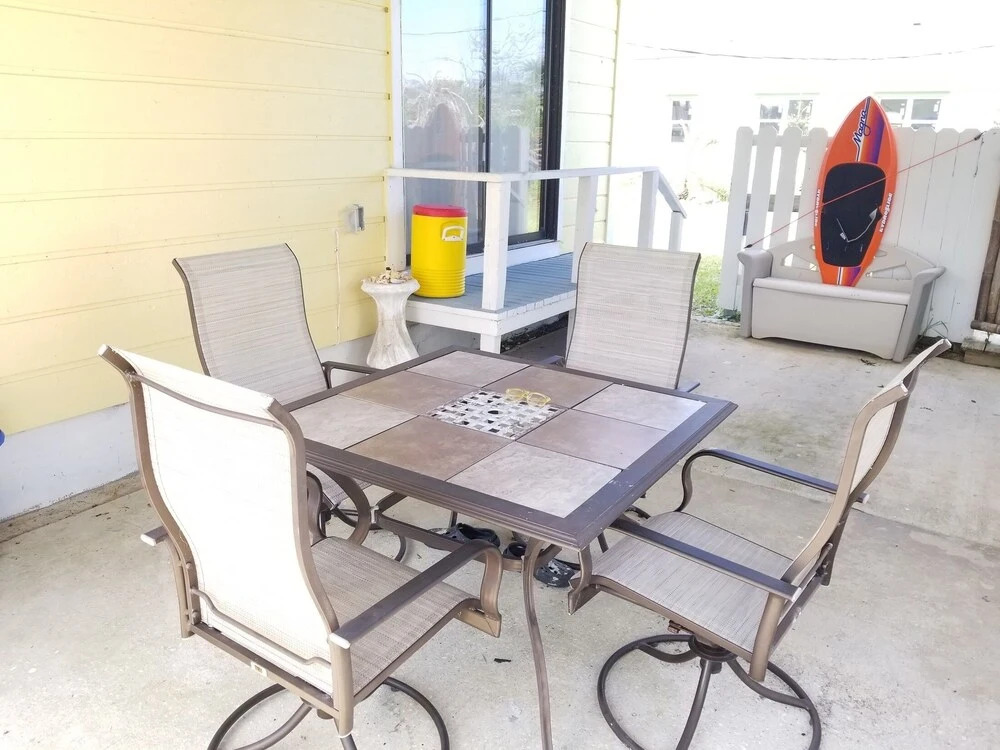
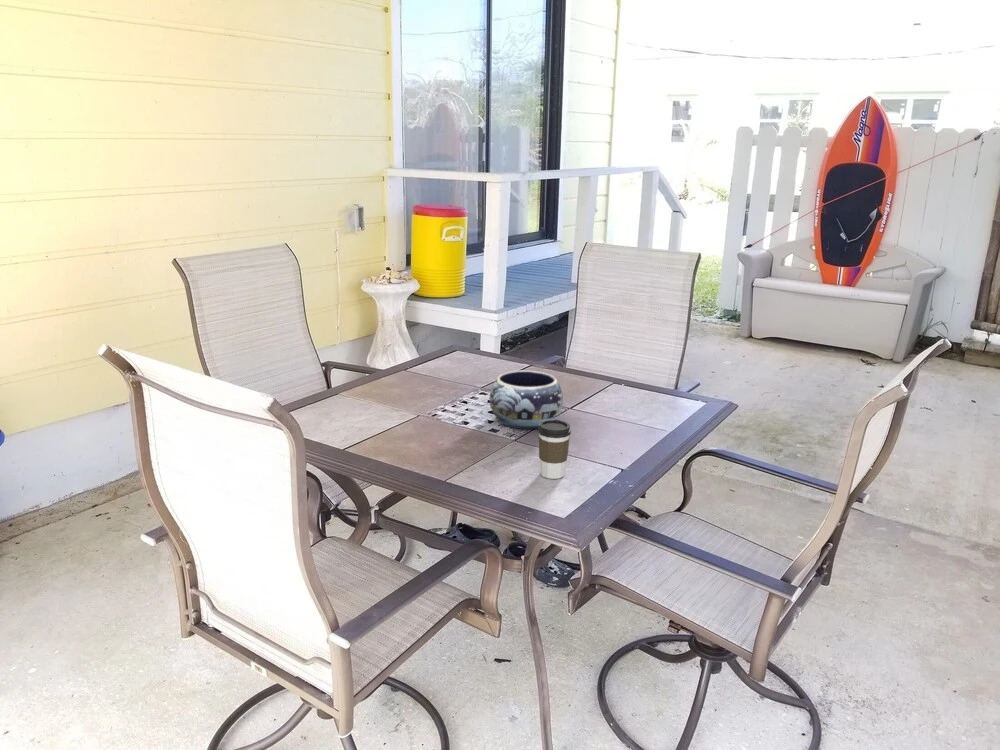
+ decorative bowl [489,369,564,430]
+ coffee cup [537,419,572,480]
